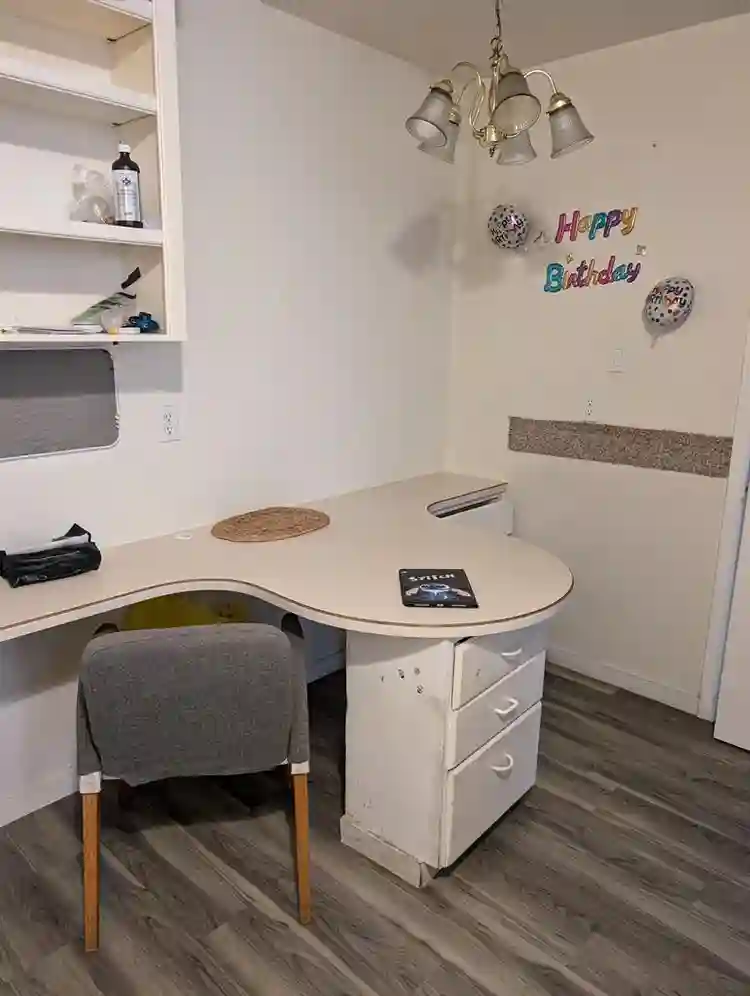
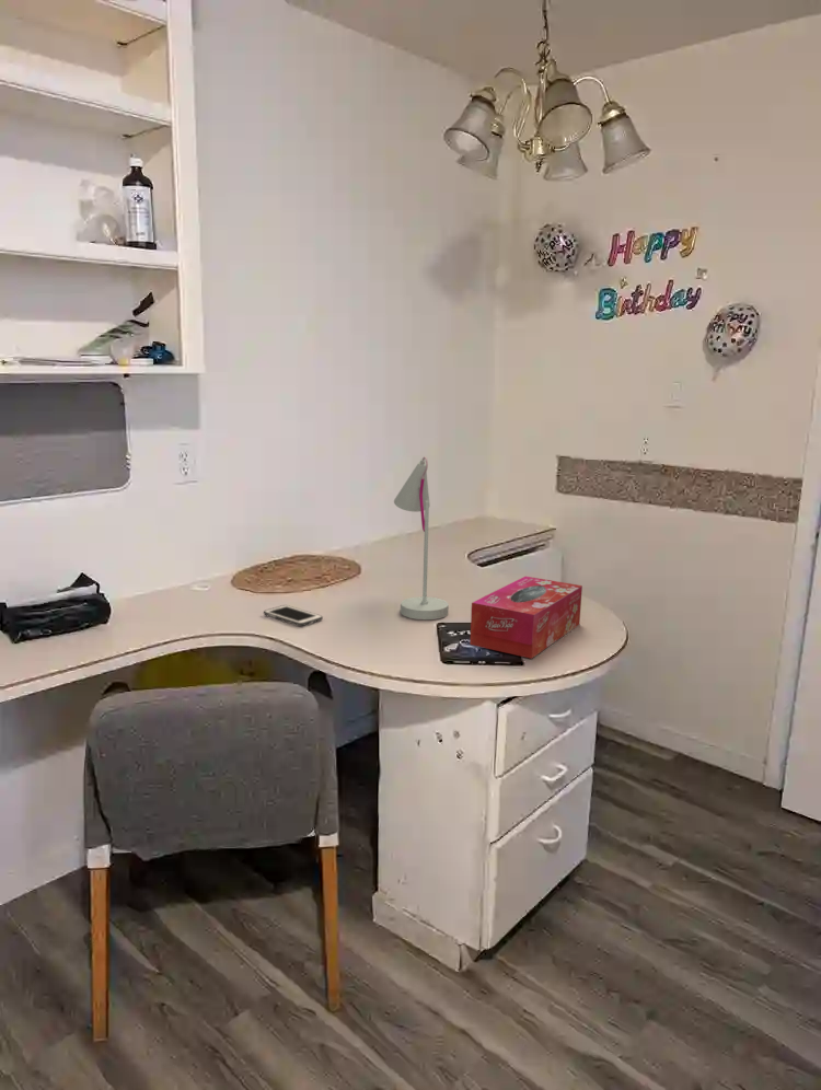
+ tissue box [469,576,583,660]
+ desk lamp [393,455,450,621]
+ cell phone [263,604,324,627]
